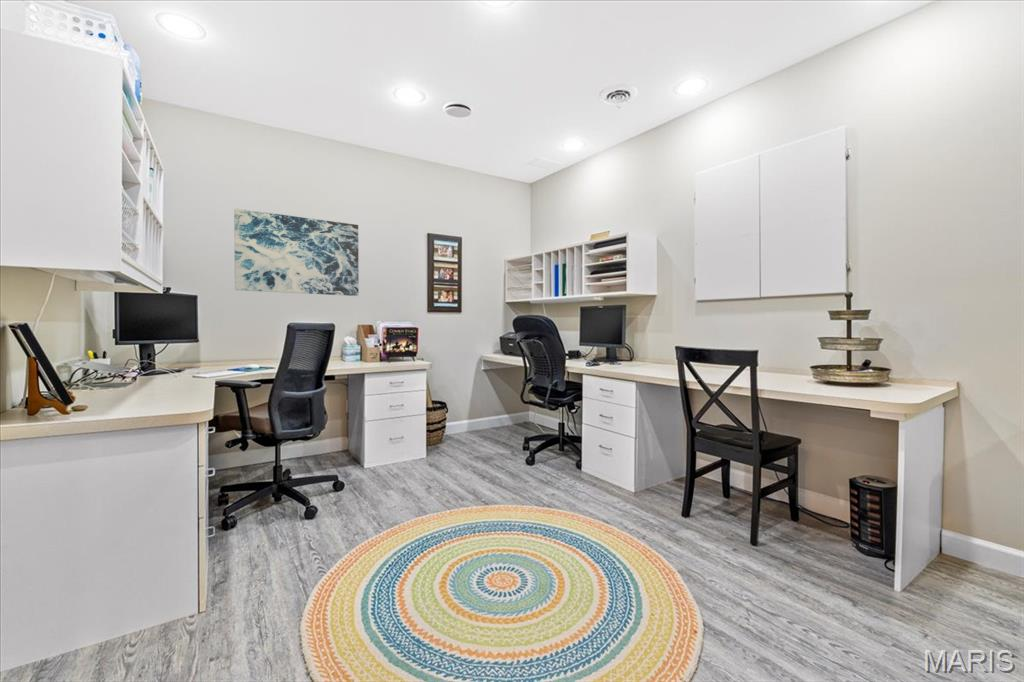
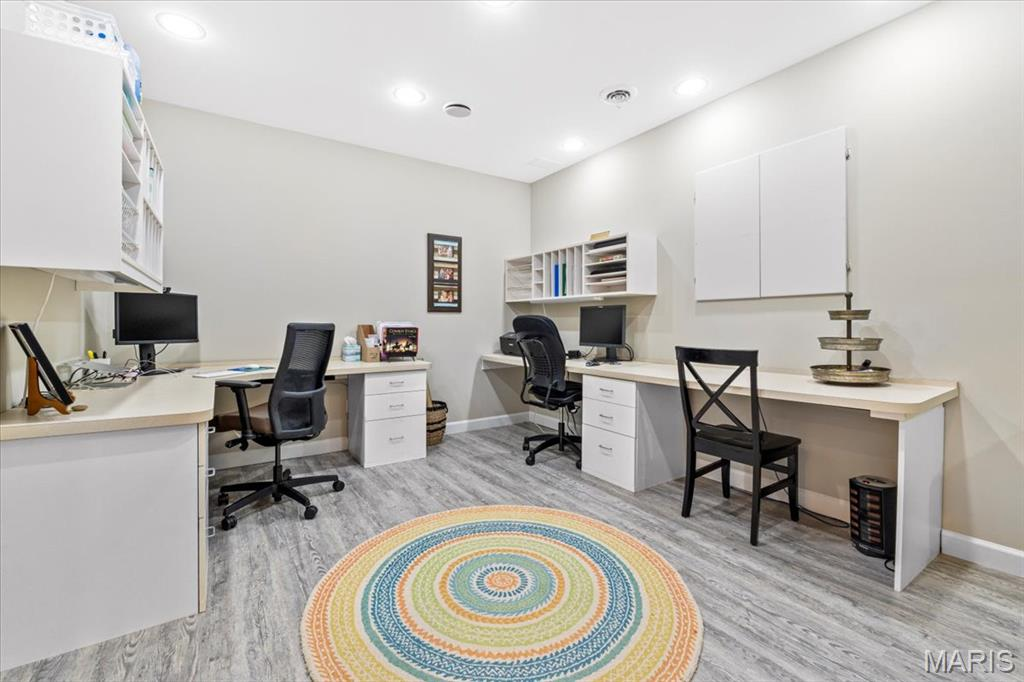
- wall art [233,208,360,297]
